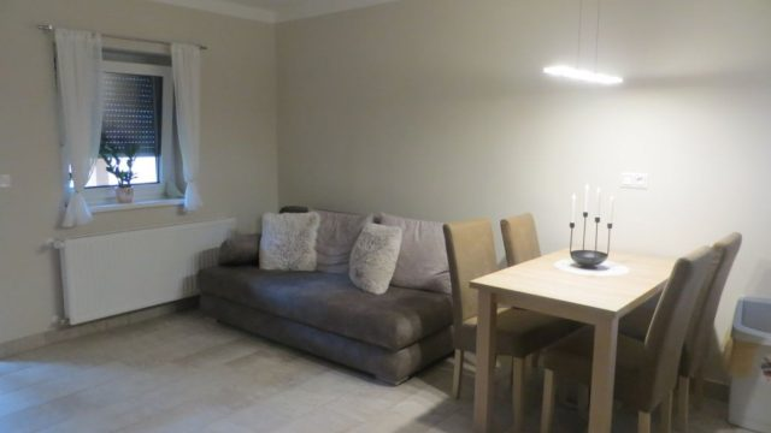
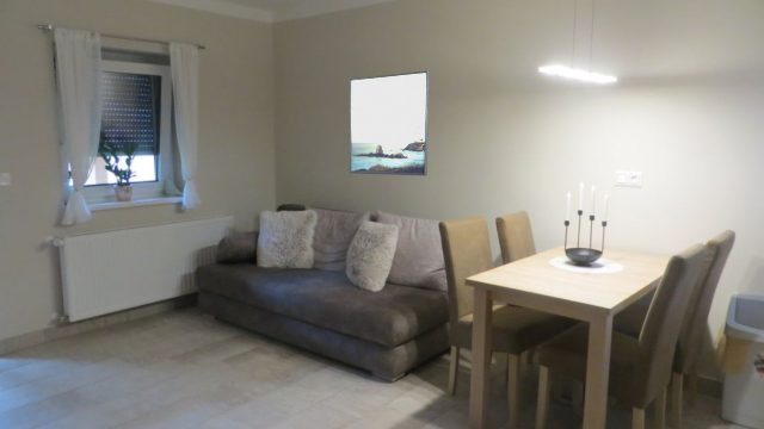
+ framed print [349,70,430,176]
